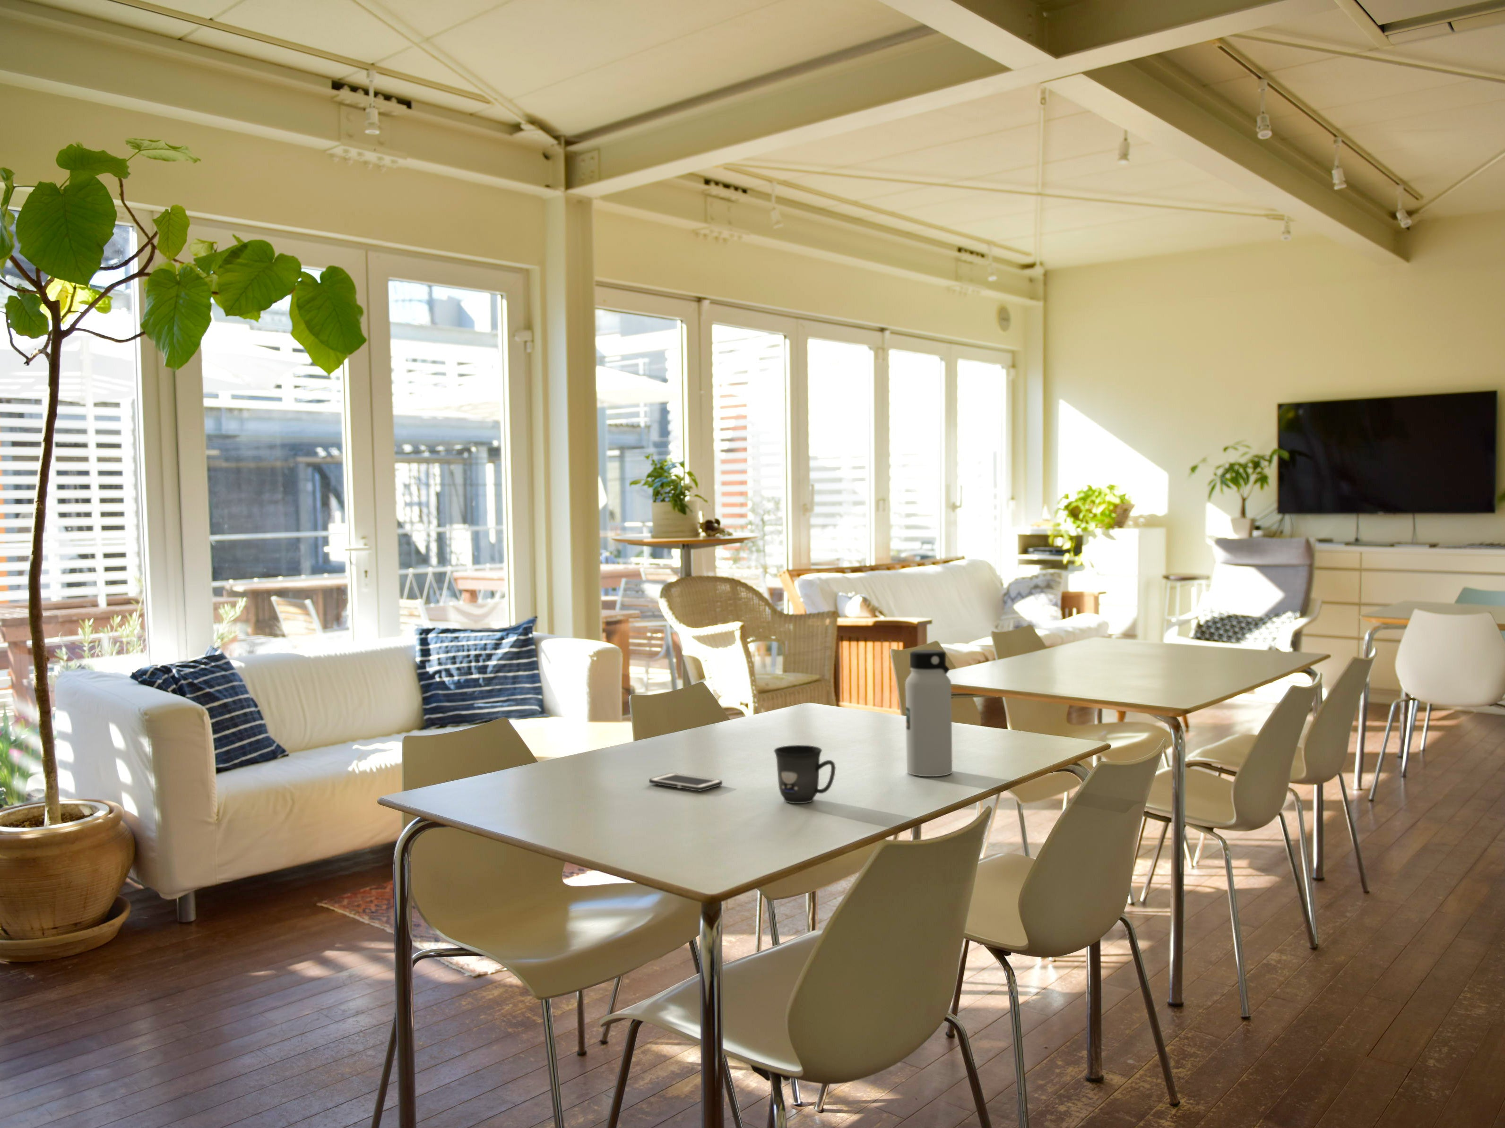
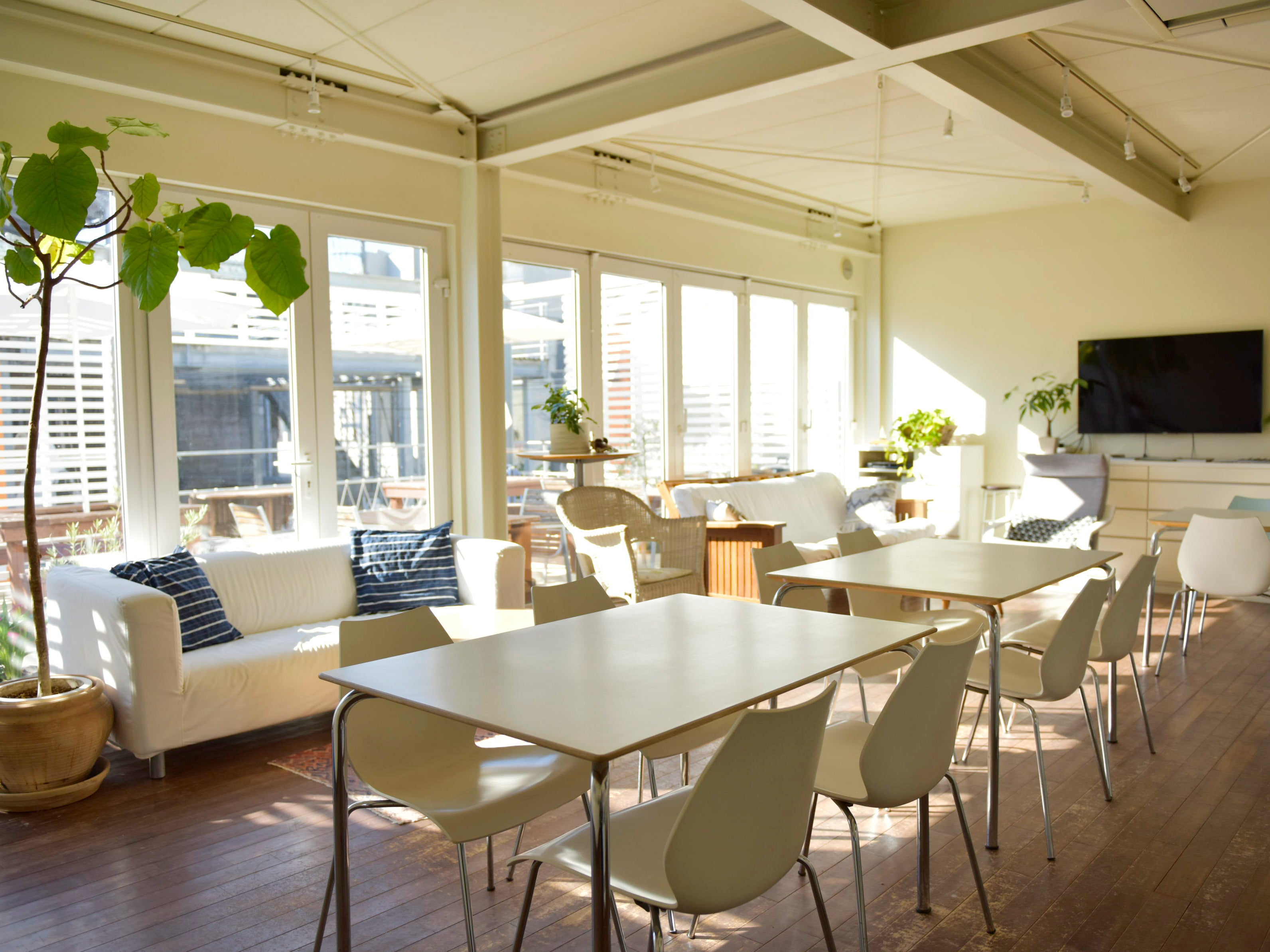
- mug [774,744,837,805]
- cell phone [648,773,723,791]
- water bottle [904,649,953,777]
